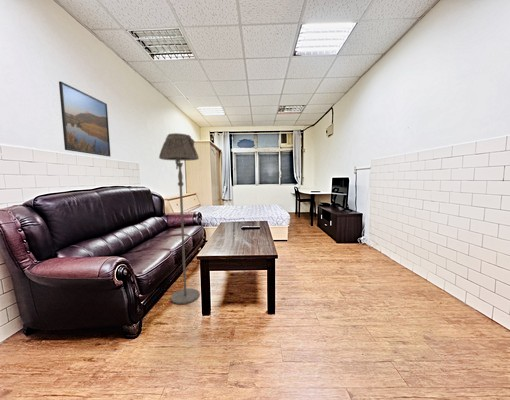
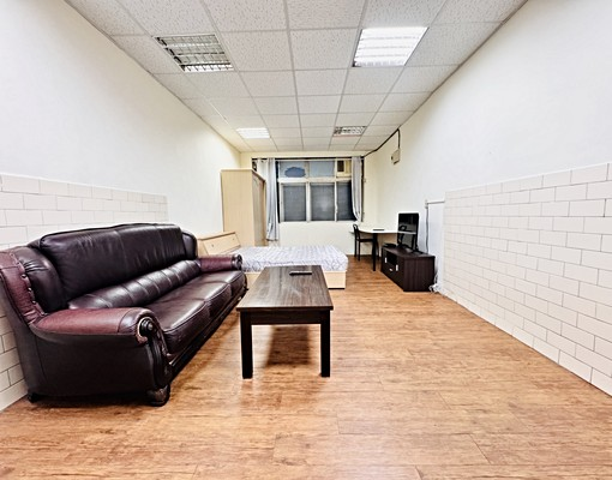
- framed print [58,81,111,157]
- floor lamp [158,132,200,305]
